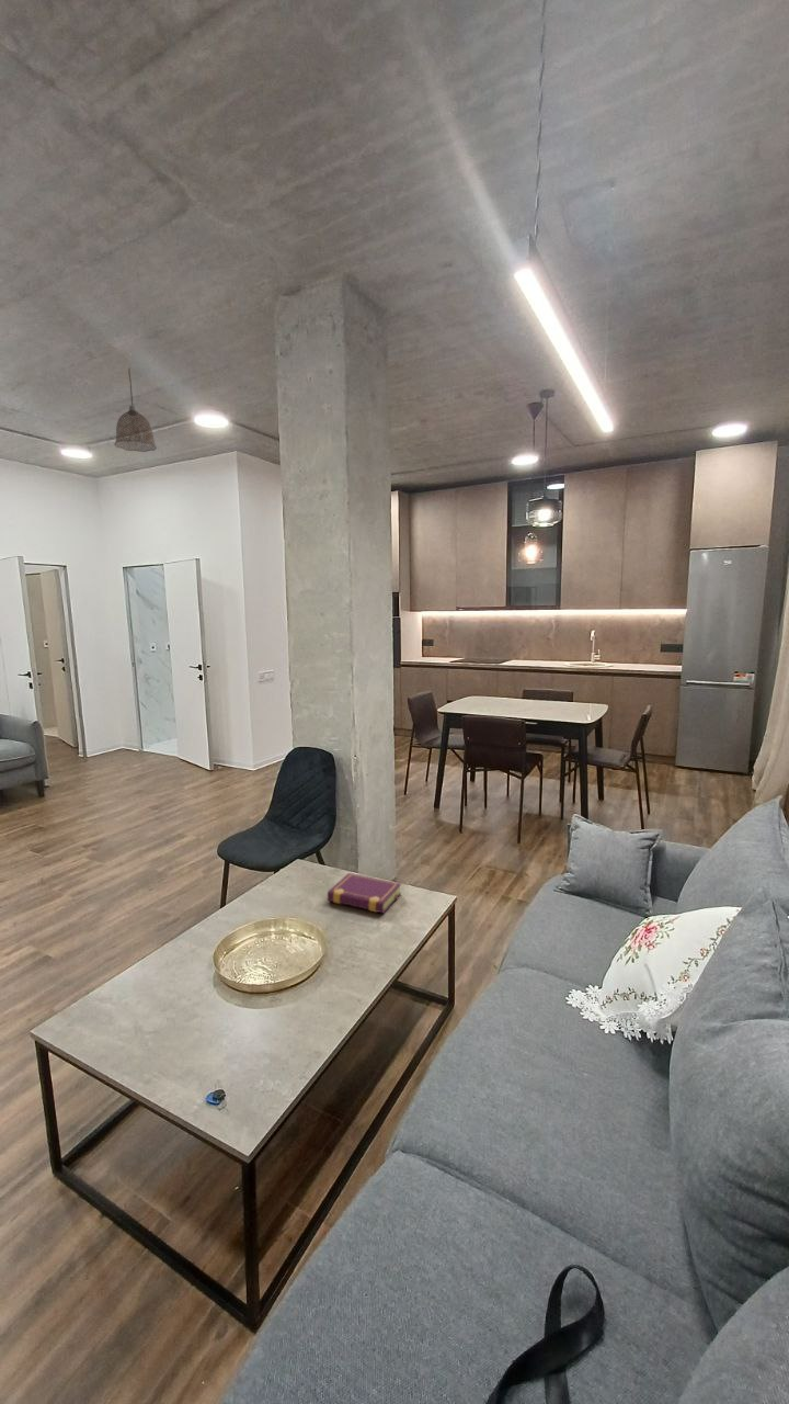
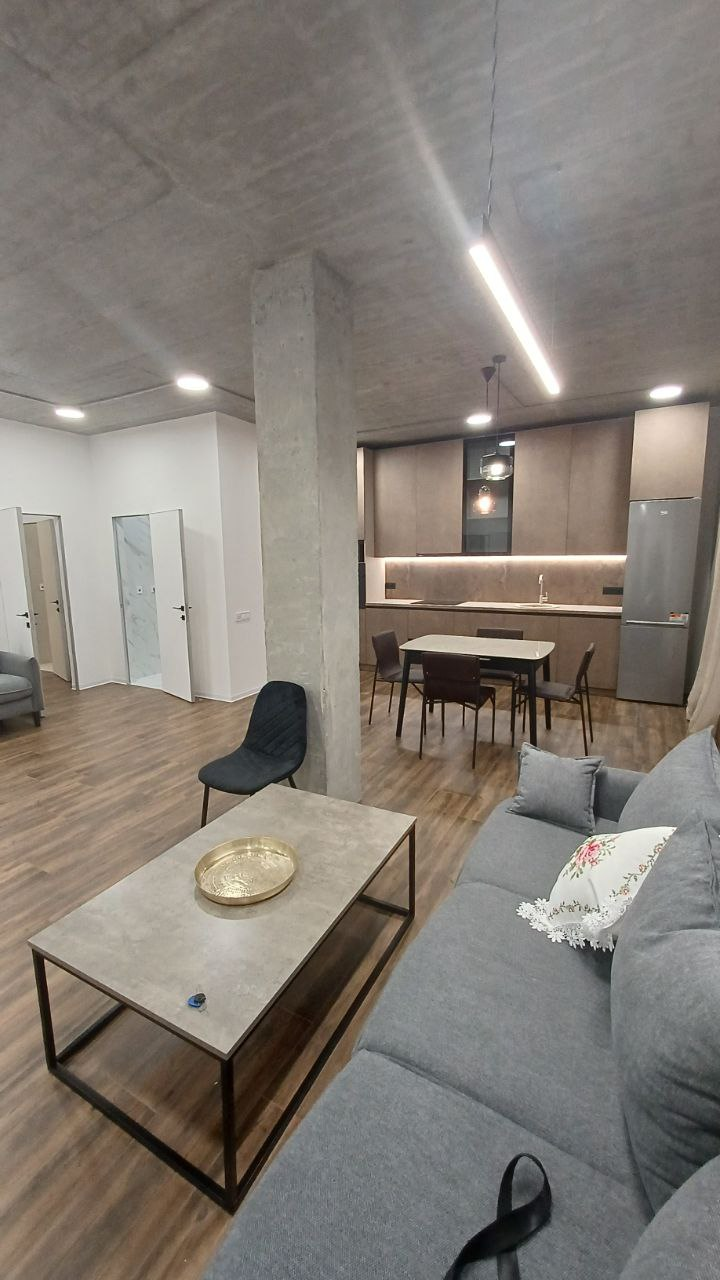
- book [327,872,402,915]
- pendant lamp [113,367,158,453]
